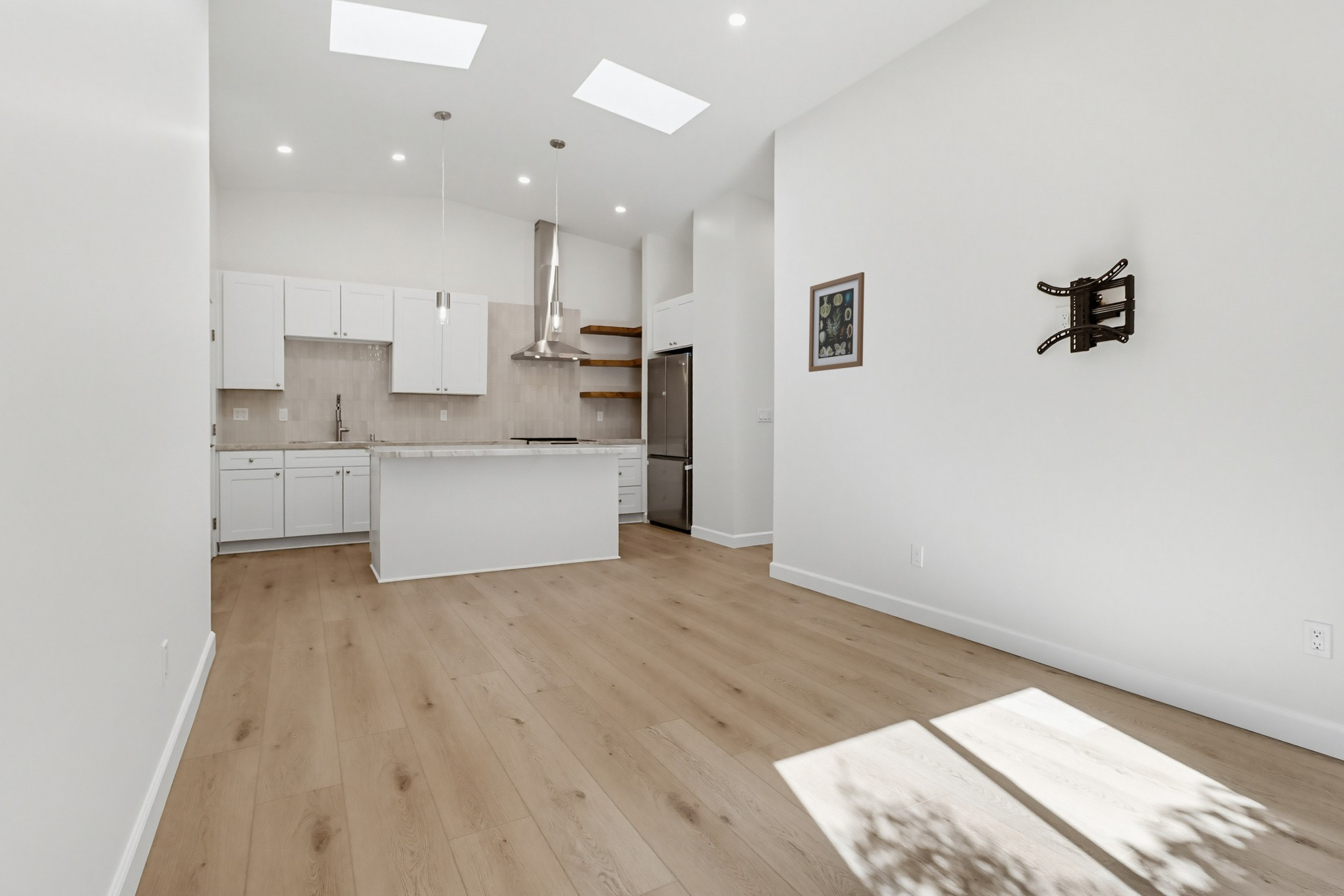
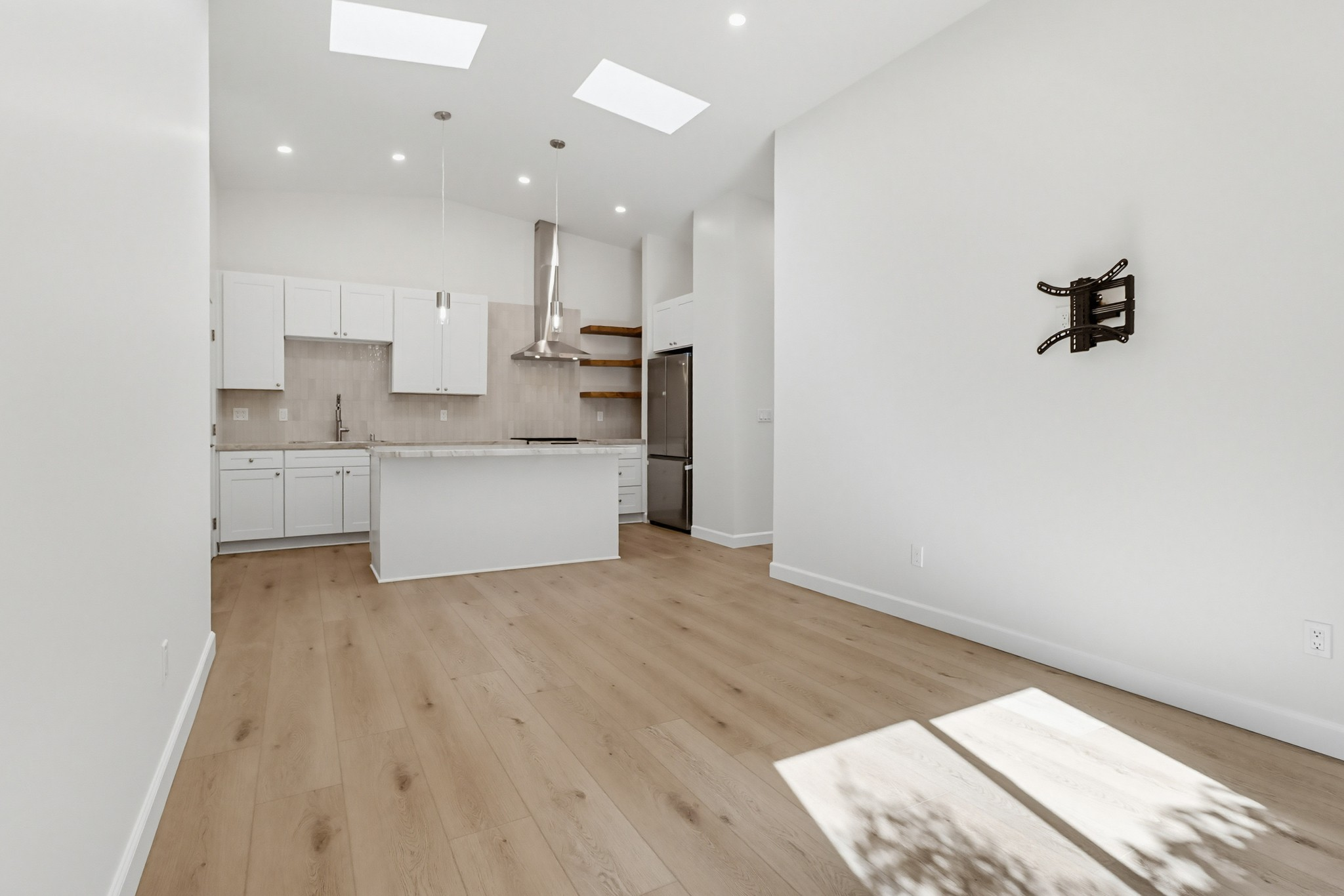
- wall art [808,272,865,373]
